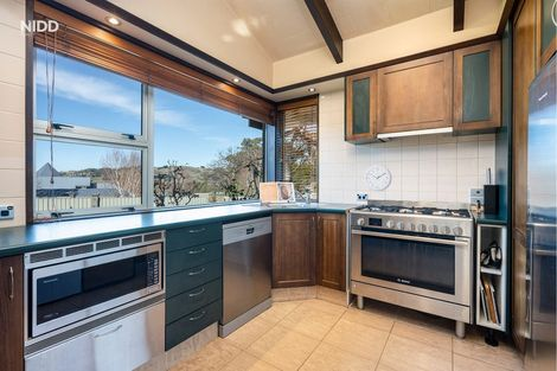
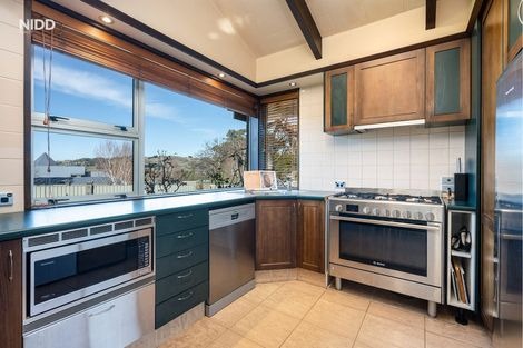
- wall clock [363,164,392,192]
